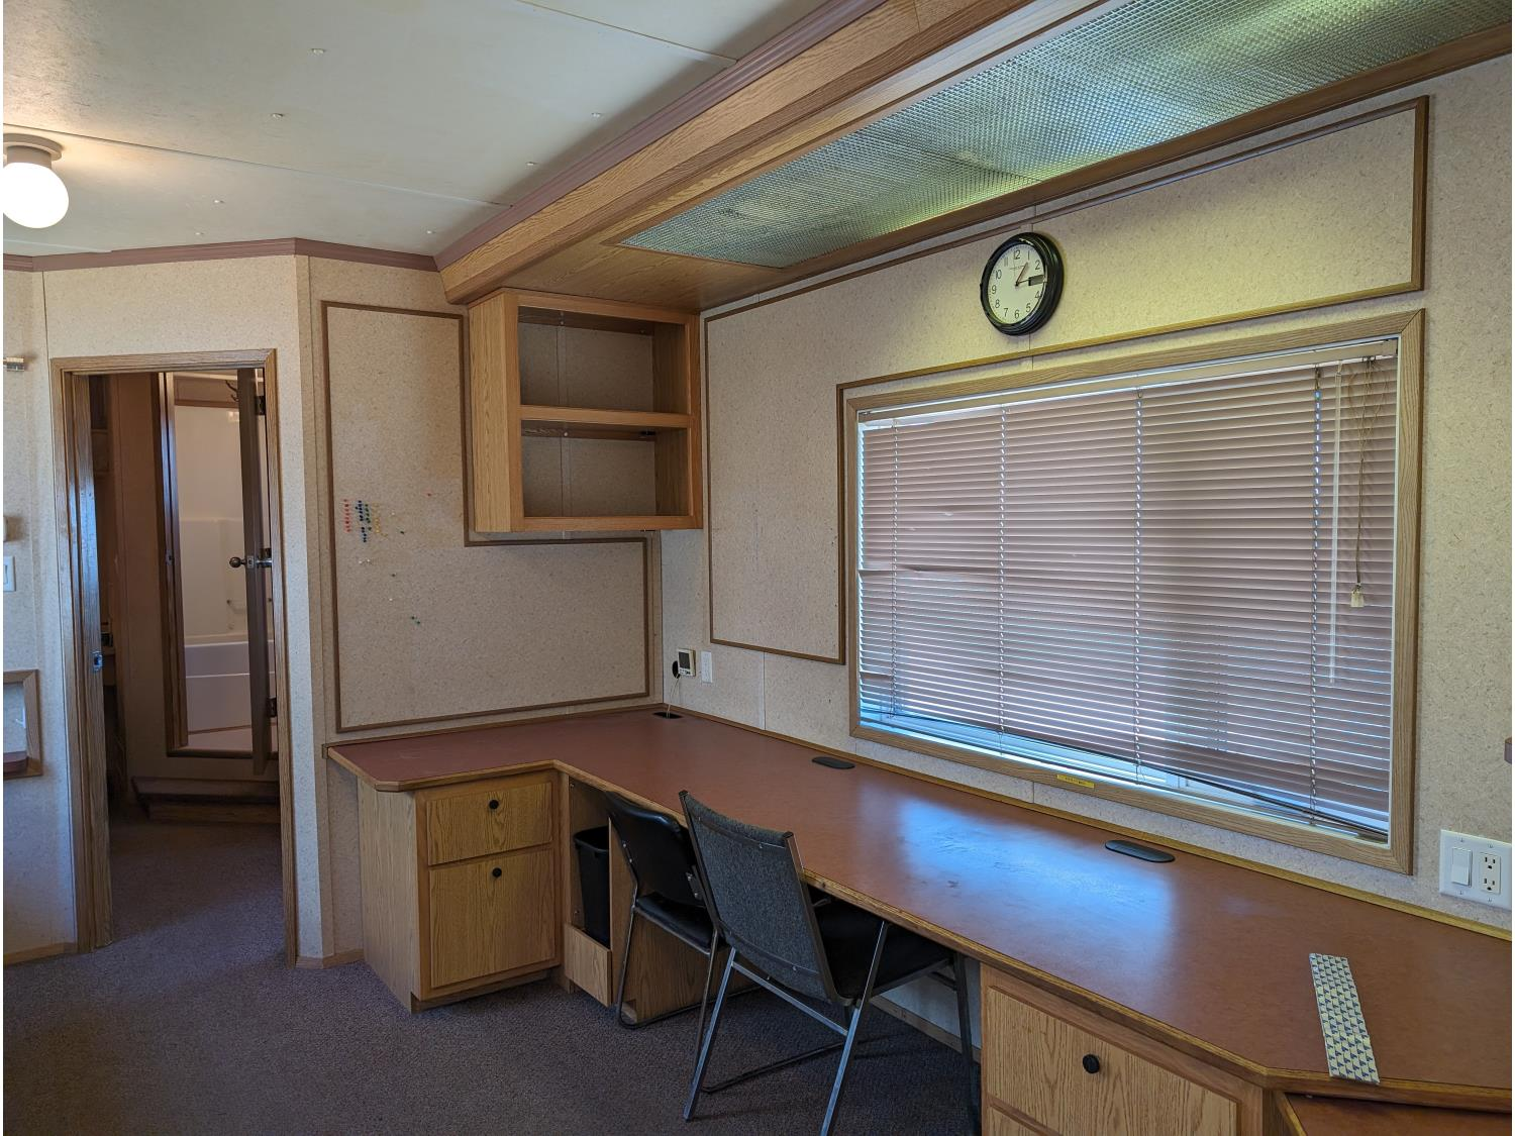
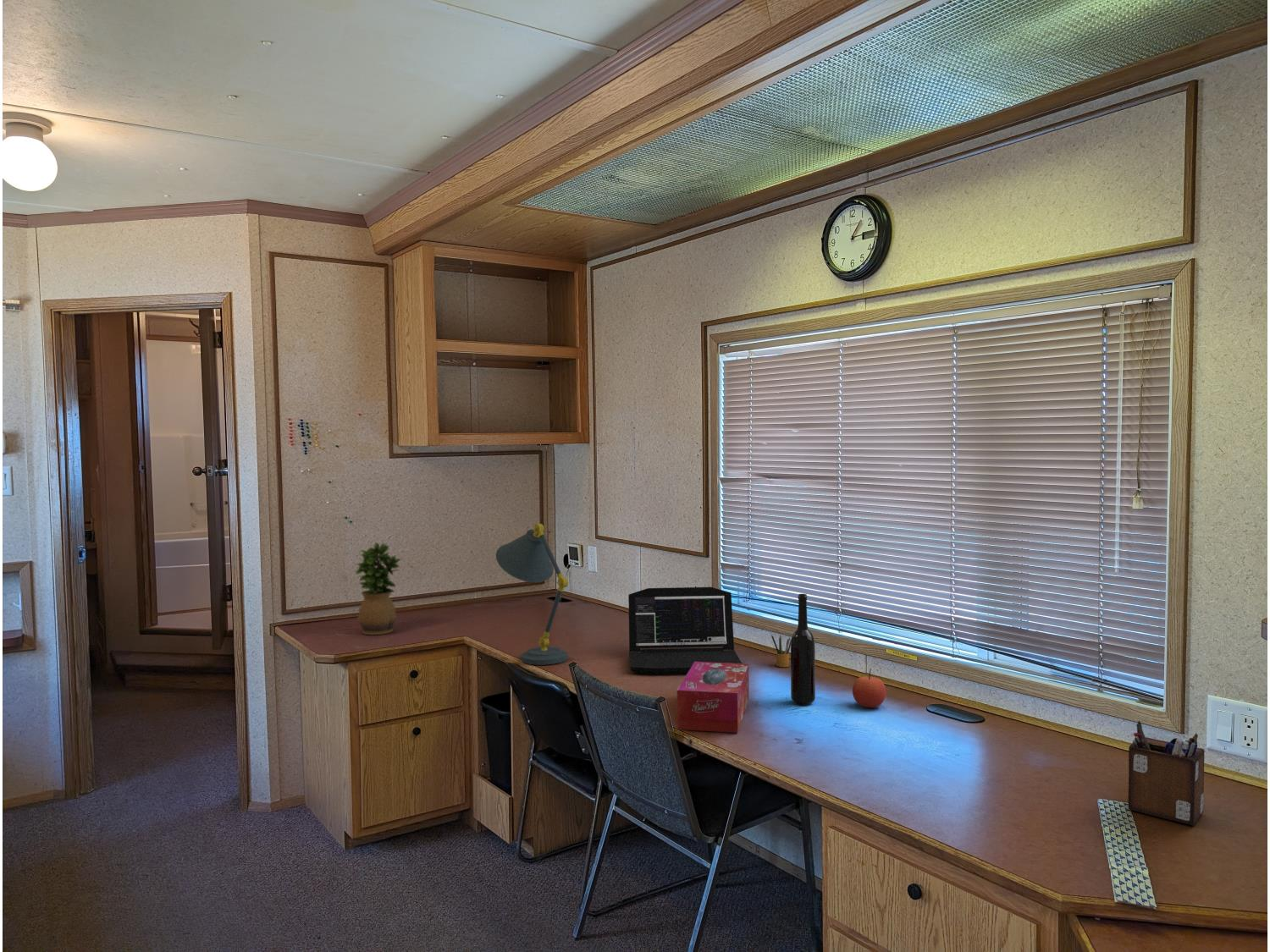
+ apple [852,669,886,708]
+ desk organizer [1128,720,1206,826]
+ tissue box [676,662,750,734]
+ pencil box [770,634,792,668]
+ potted plant [355,542,401,636]
+ desk lamp [495,523,569,666]
+ bottle [790,593,816,706]
+ laptop [627,586,743,675]
